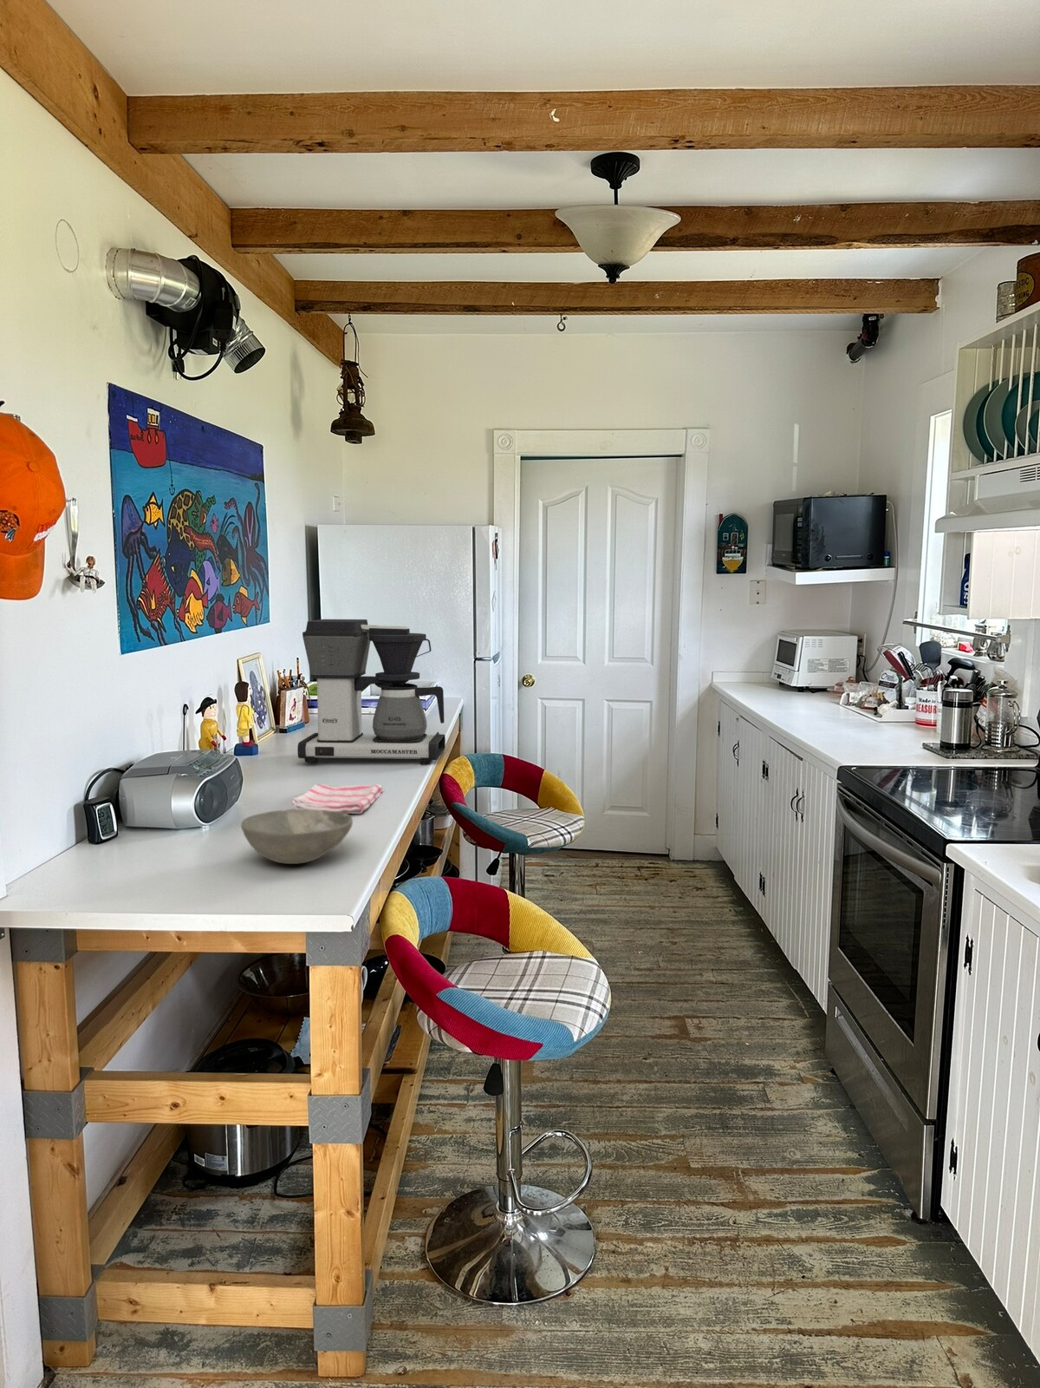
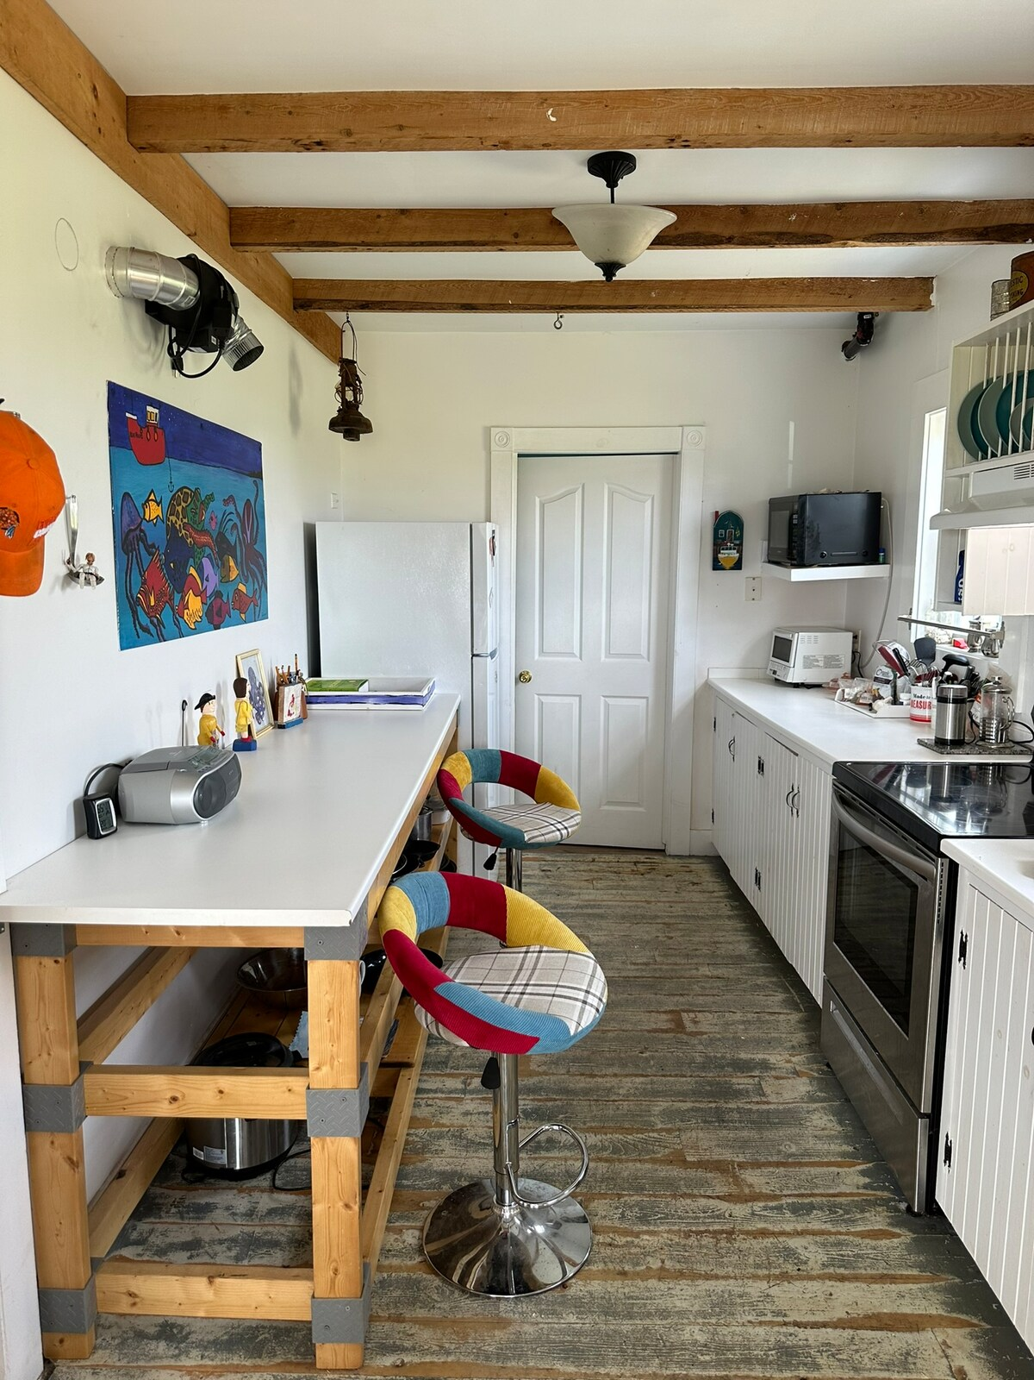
- coffee maker [296,619,447,765]
- dish towel [292,784,383,814]
- bowl [240,809,354,864]
